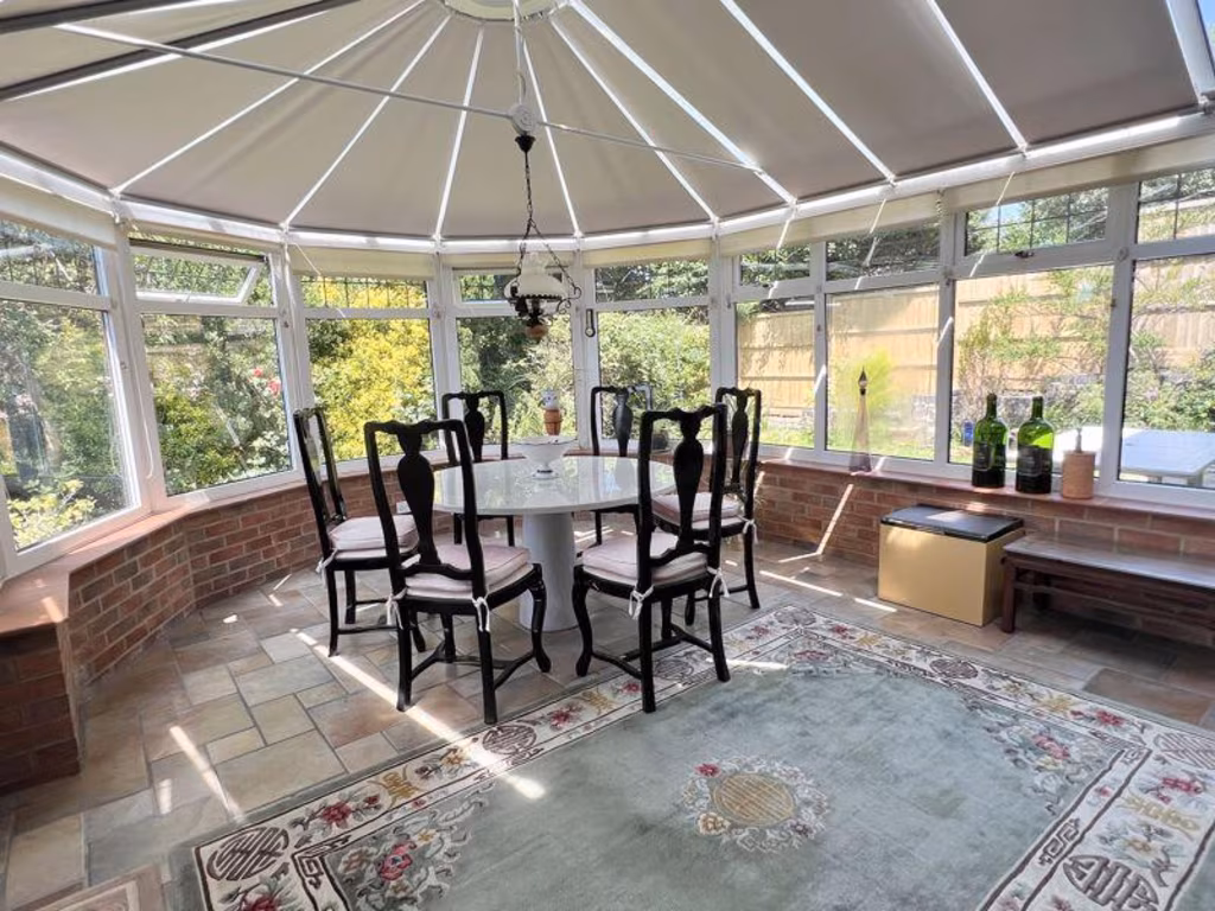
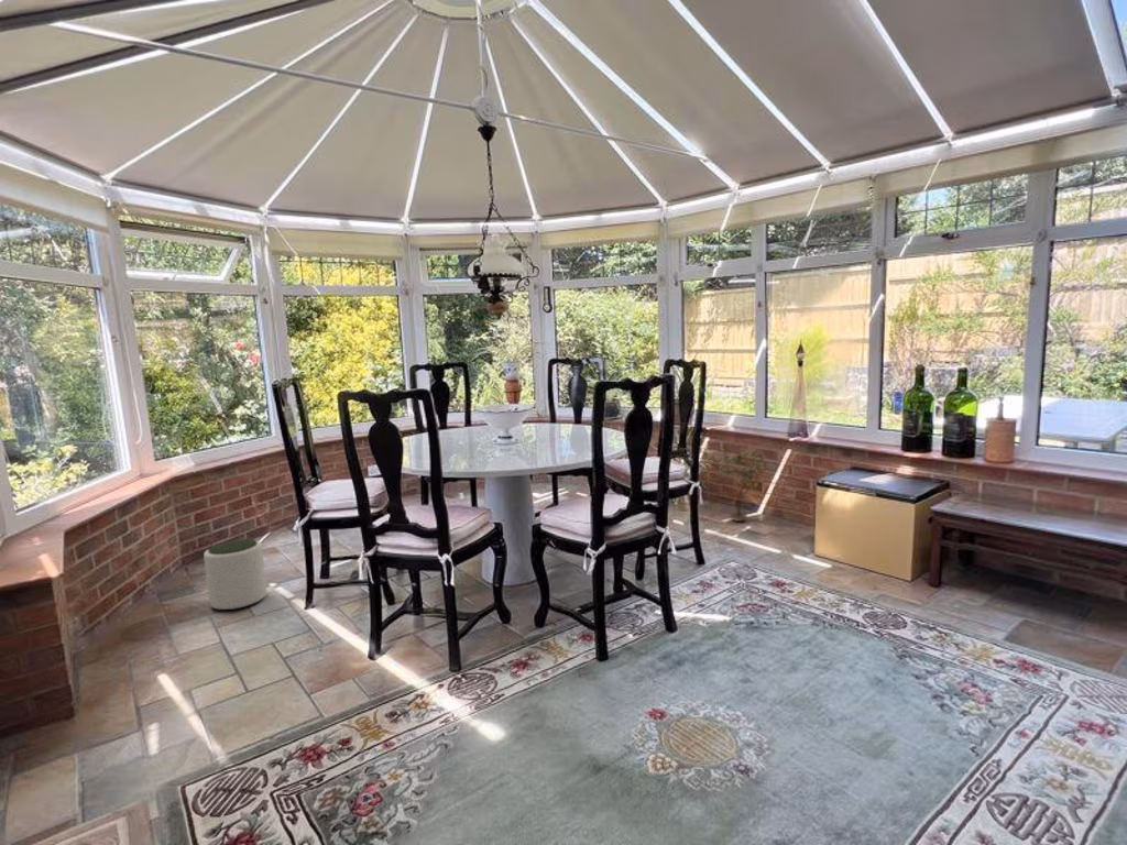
+ decorative plant [704,449,773,523]
+ plant pot [203,538,269,611]
